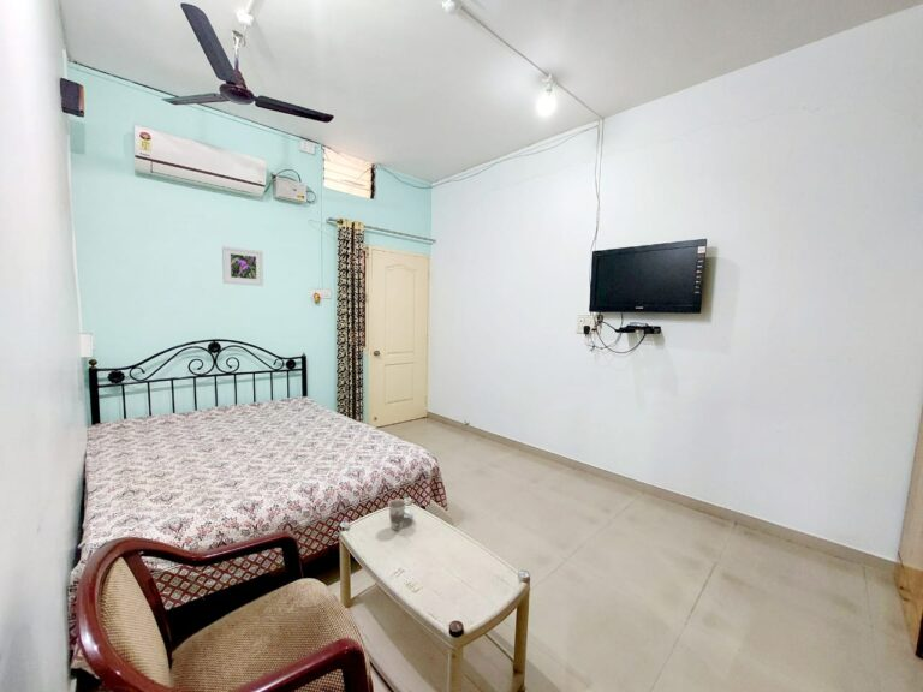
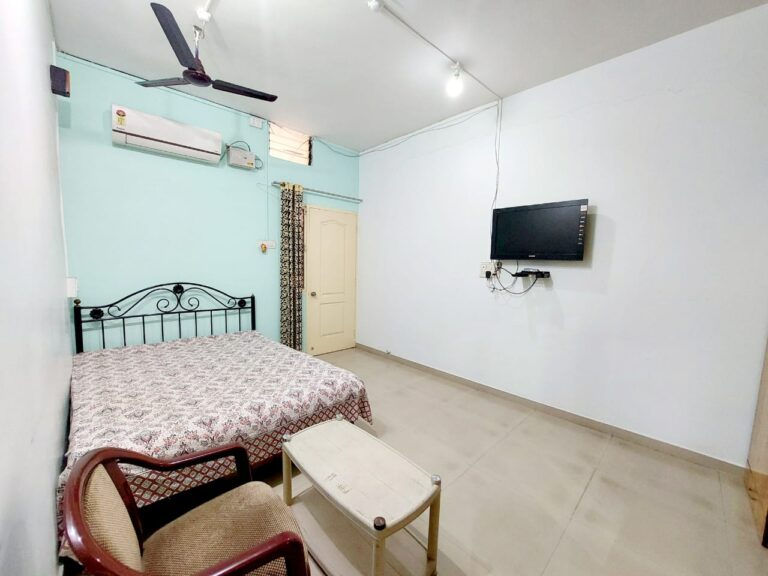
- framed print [221,245,264,287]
- cup [387,499,416,531]
